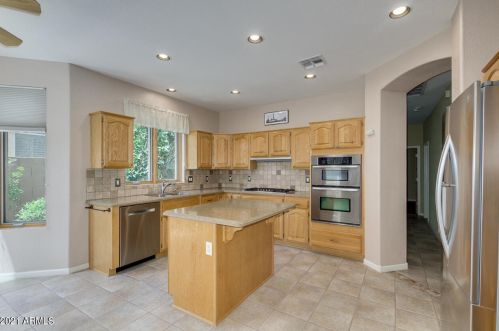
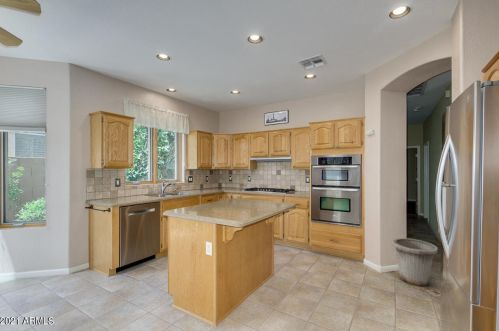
+ trash can [391,237,438,288]
